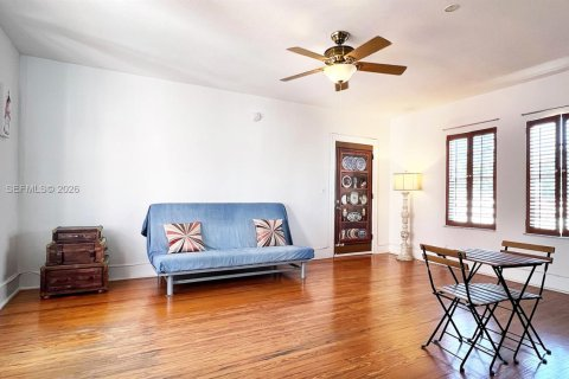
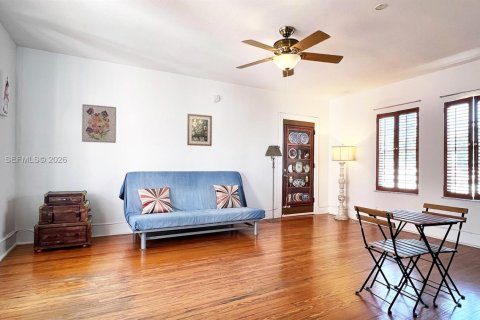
+ floor lamp [264,144,283,223]
+ wall art [186,113,213,147]
+ wall art [81,103,117,144]
